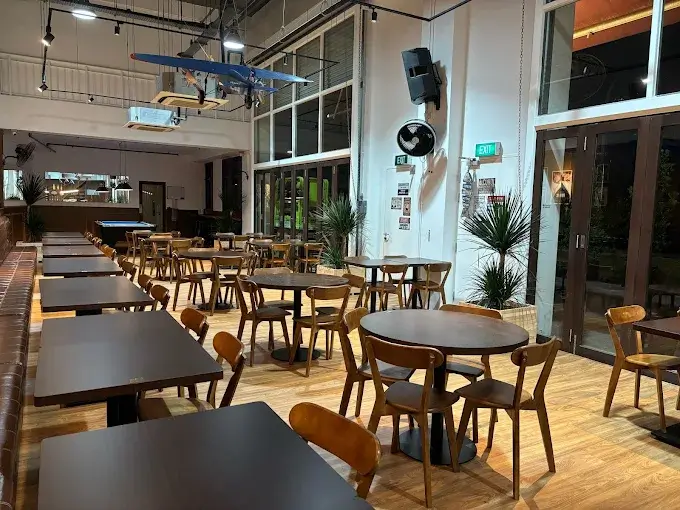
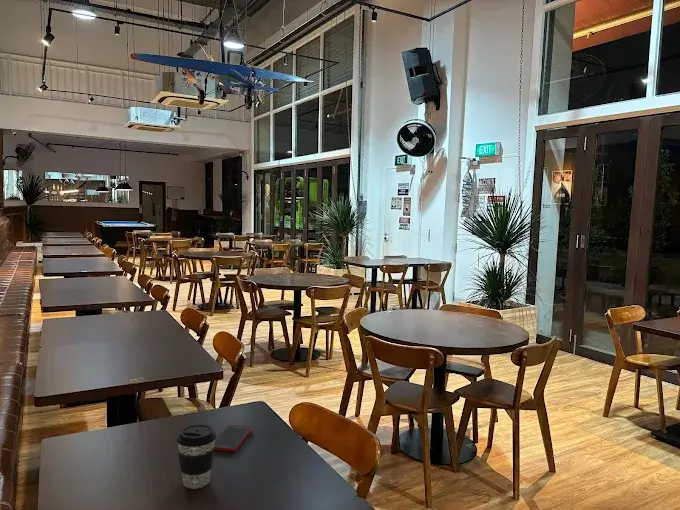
+ cell phone [214,424,253,453]
+ coffee cup [176,423,217,490]
